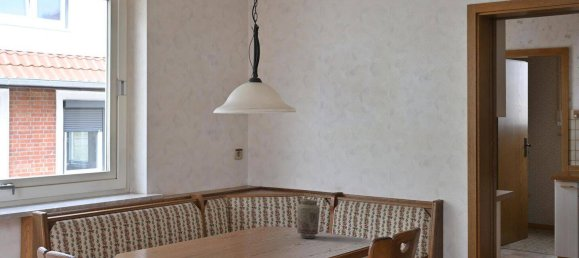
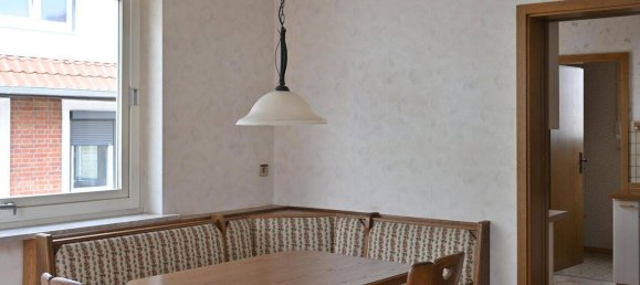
- vase [296,198,321,239]
